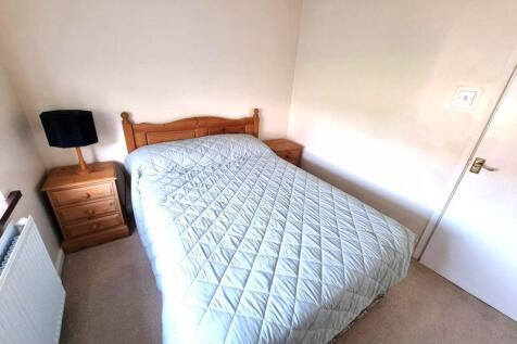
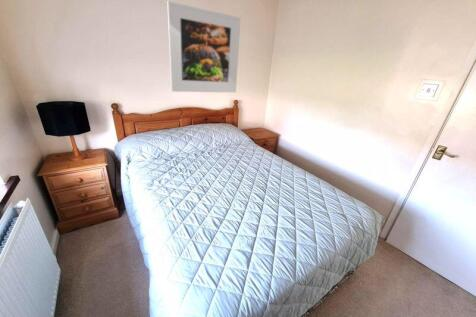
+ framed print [166,0,241,93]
